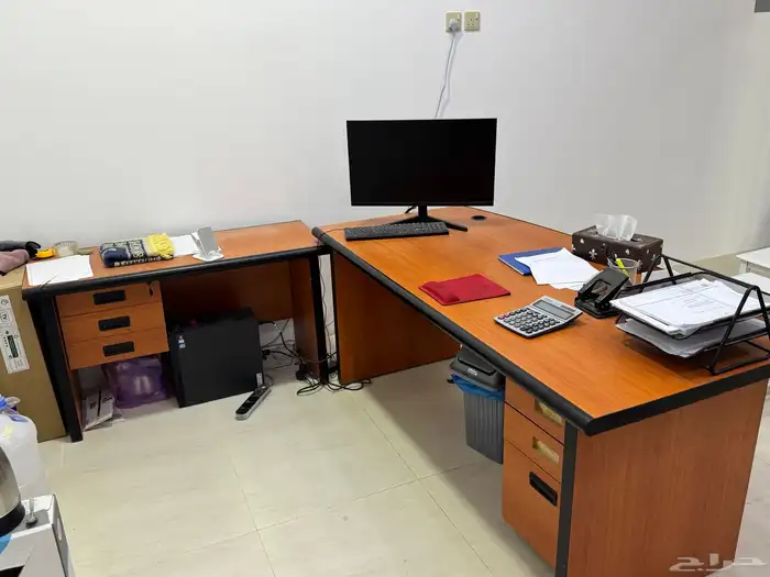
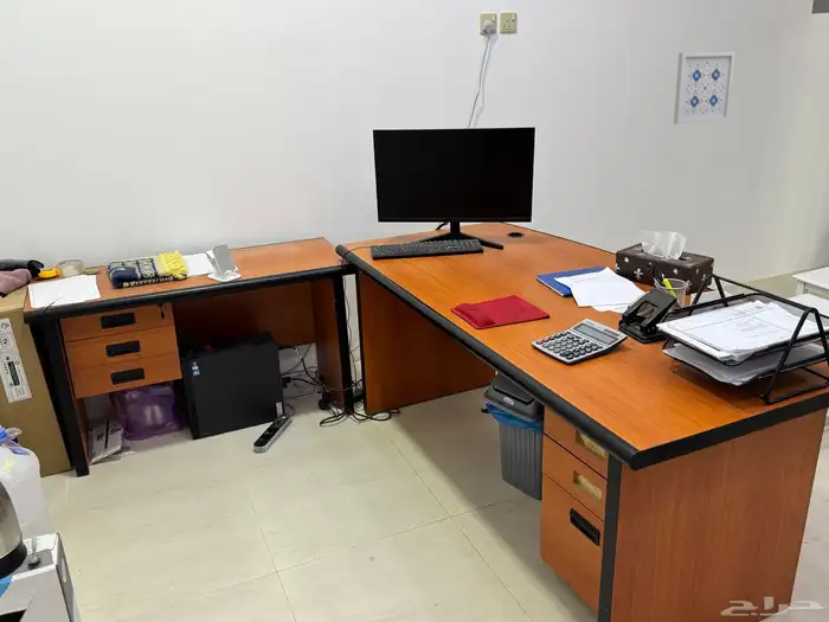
+ wall art [673,50,737,126]
